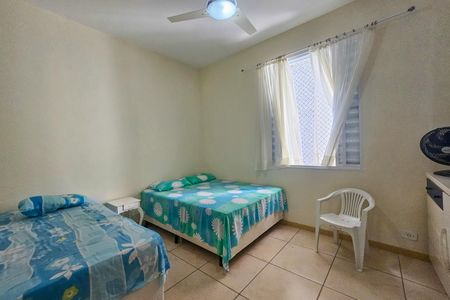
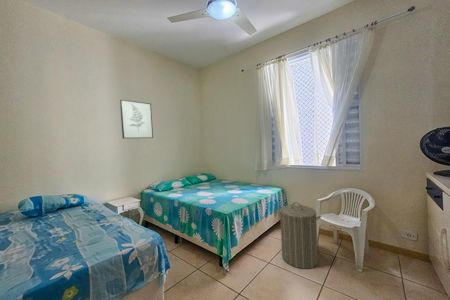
+ wall art [119,99,154,139]
+ laundry hamper [277,201,322,270]
